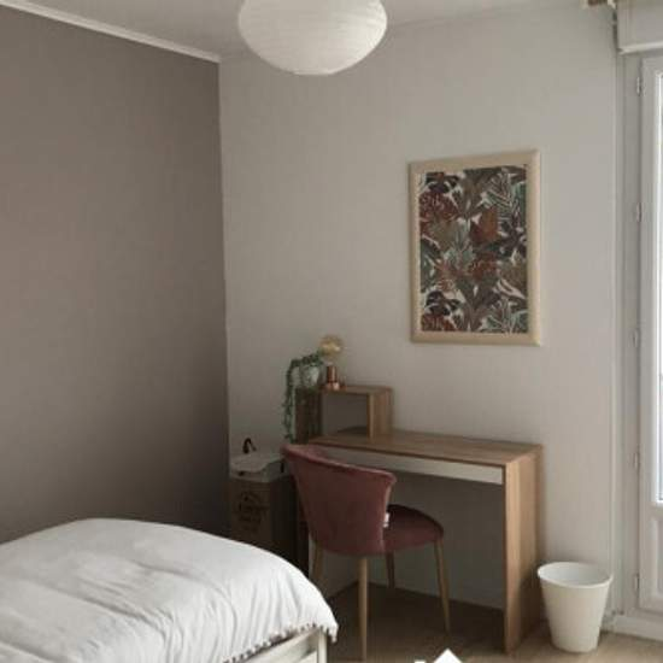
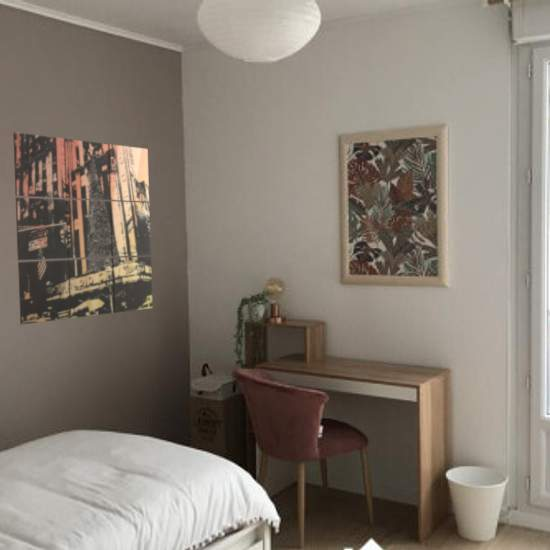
+ wall art [12,131,153,325]
